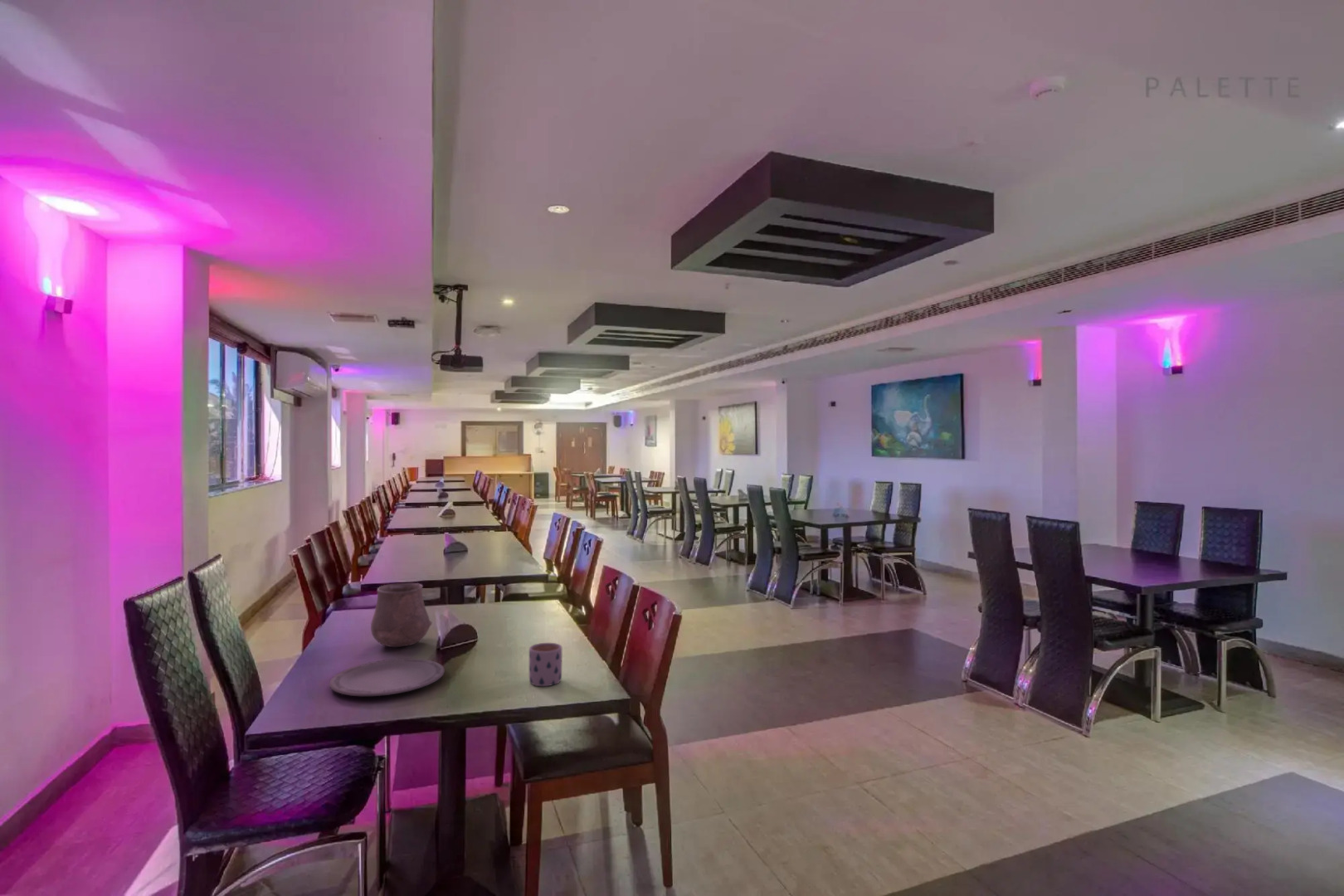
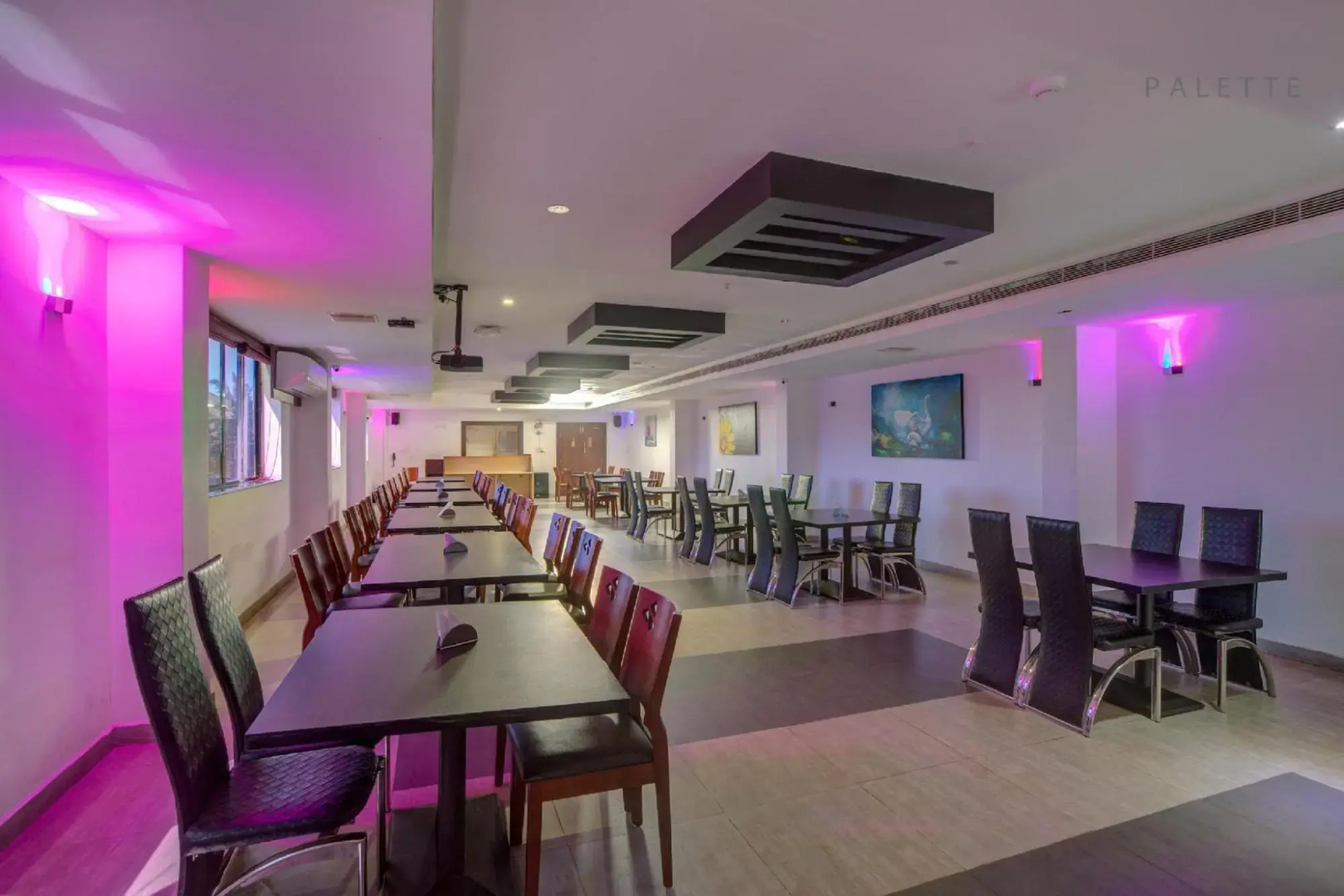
- plate [329,658,446,697]
- mug [528,642,562,687]
- ceramic cup [370,582,433,648]
